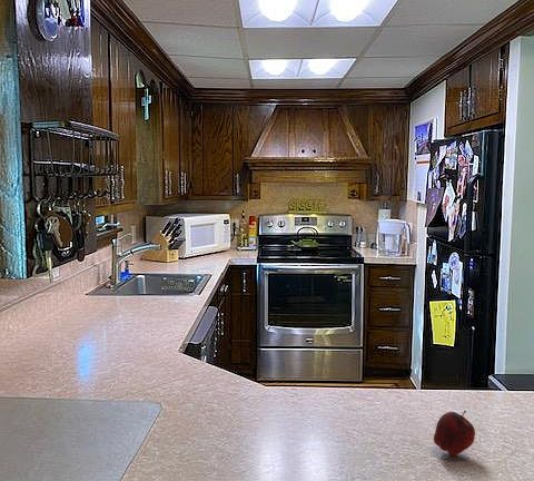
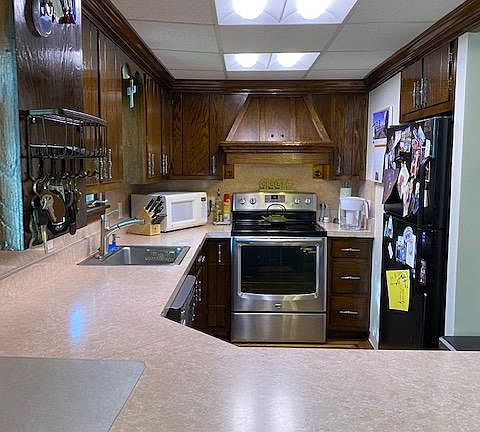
- apple [433,410,476,457]
